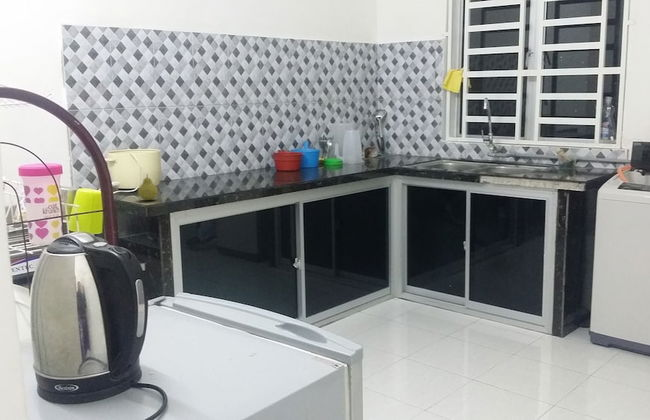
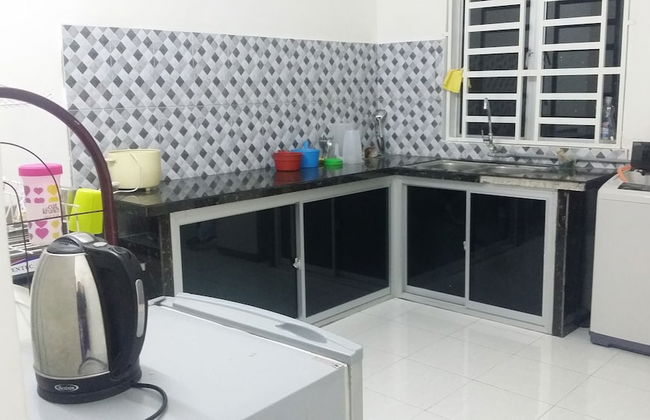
- fruit [137,173,159,201]
